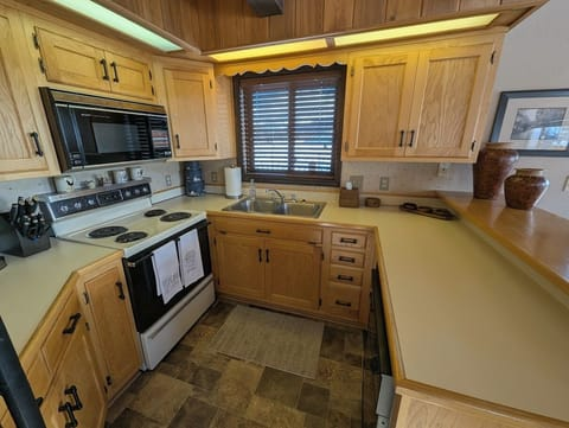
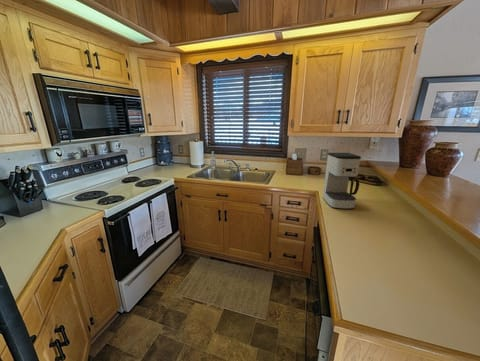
+ coffee maker [322,152,362,210]
